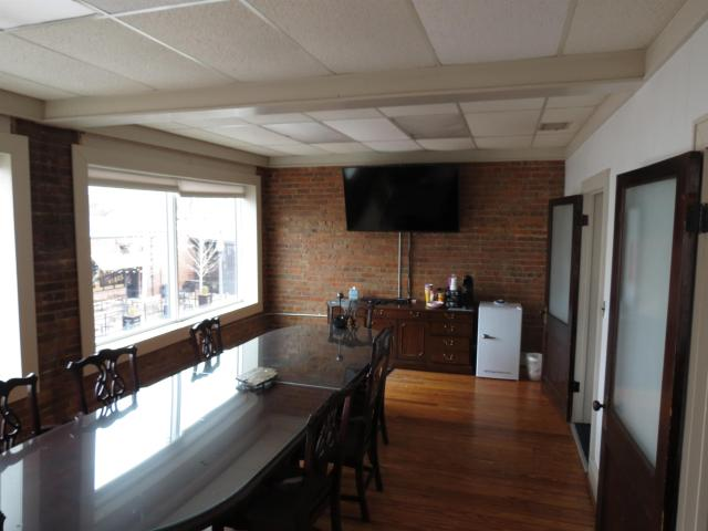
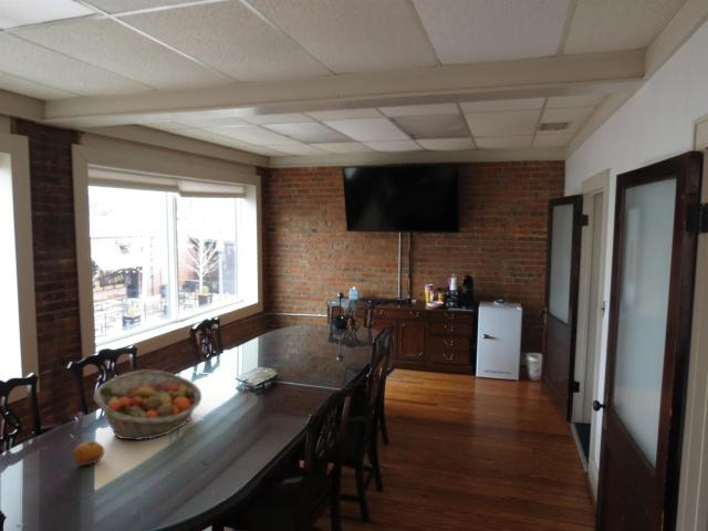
+ fruit [72,440,105,466]
+ fruit basket [93,369,202,441]
